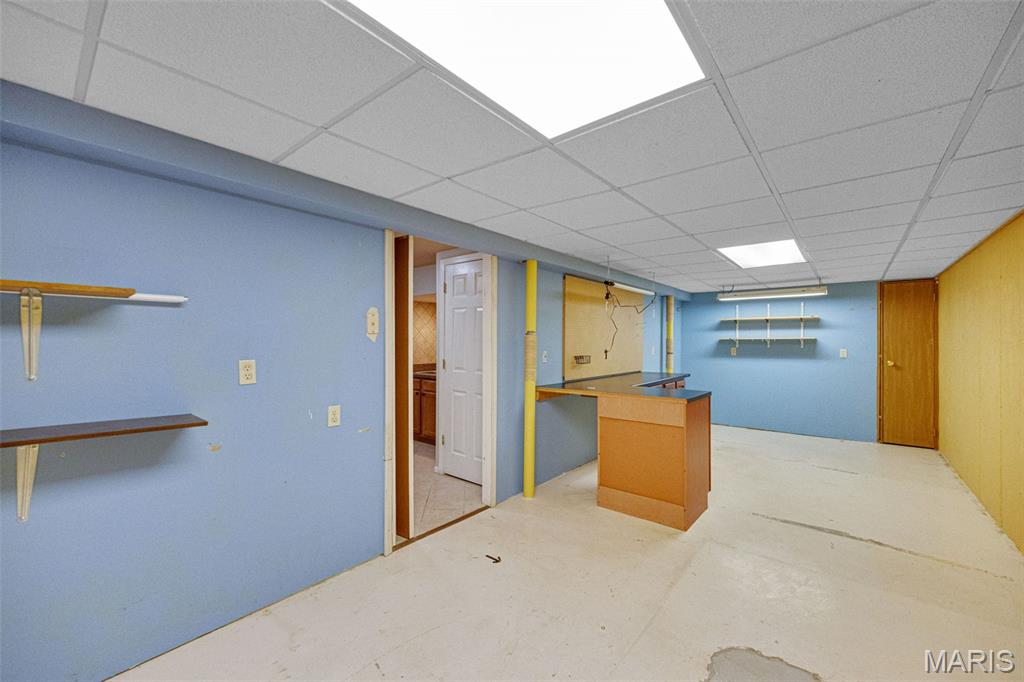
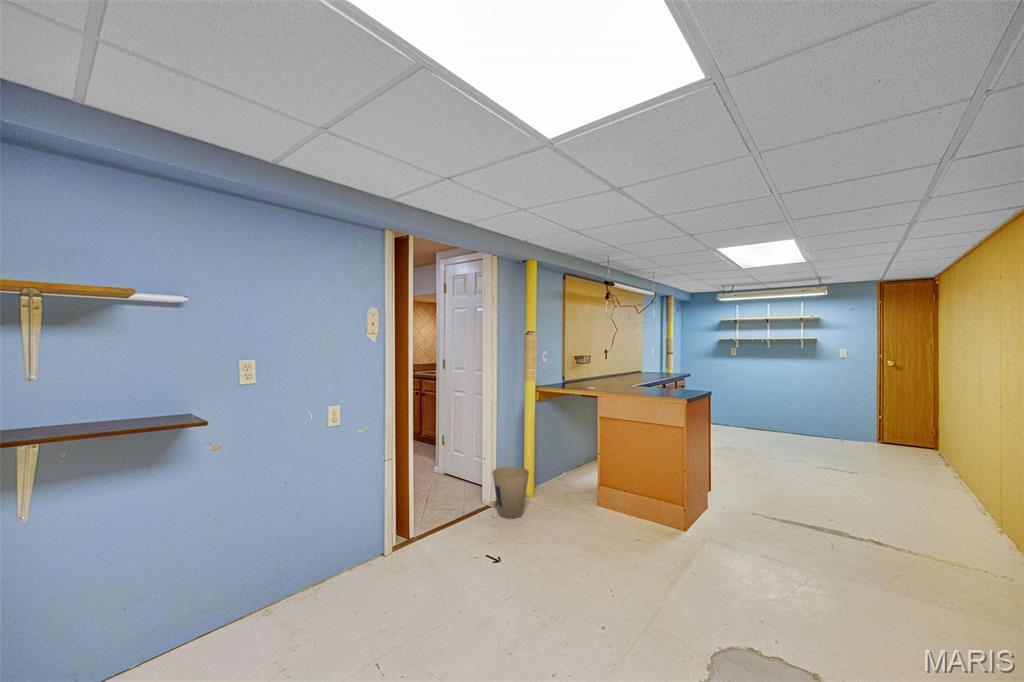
+ trash can [492,466,530,519]
